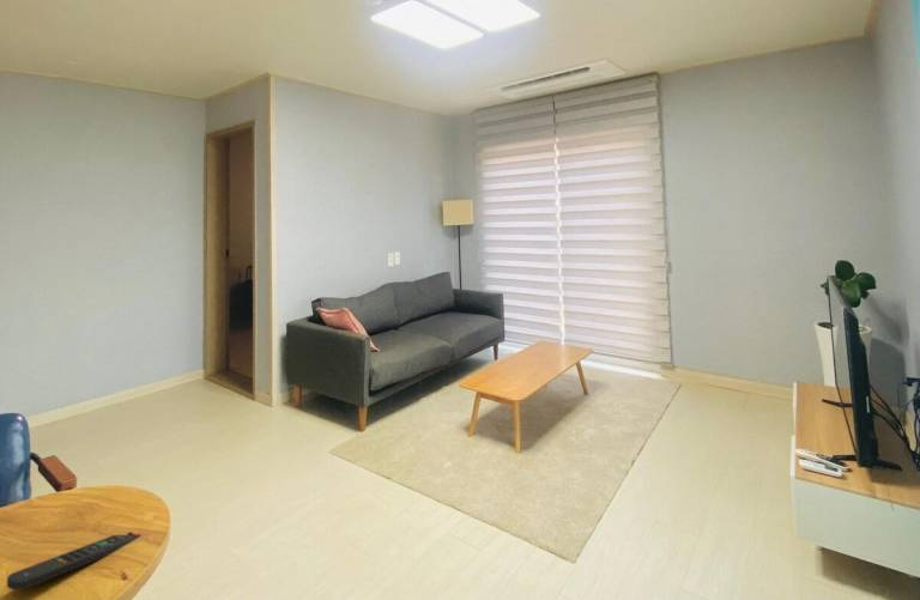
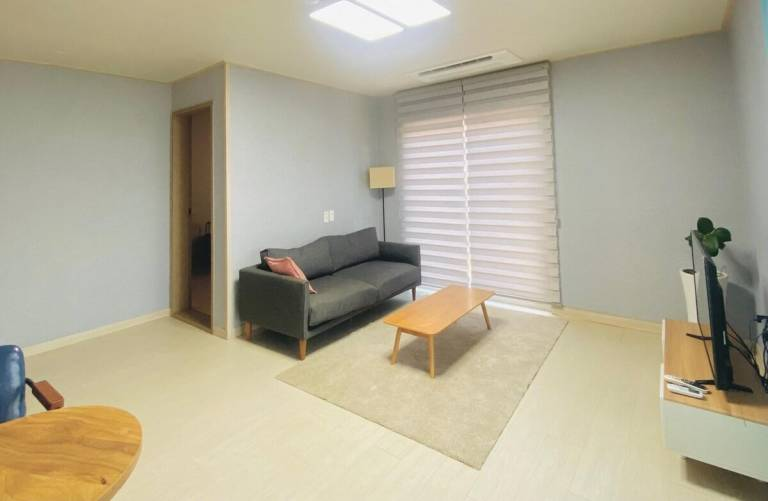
- remote control [6,531,143,592]
